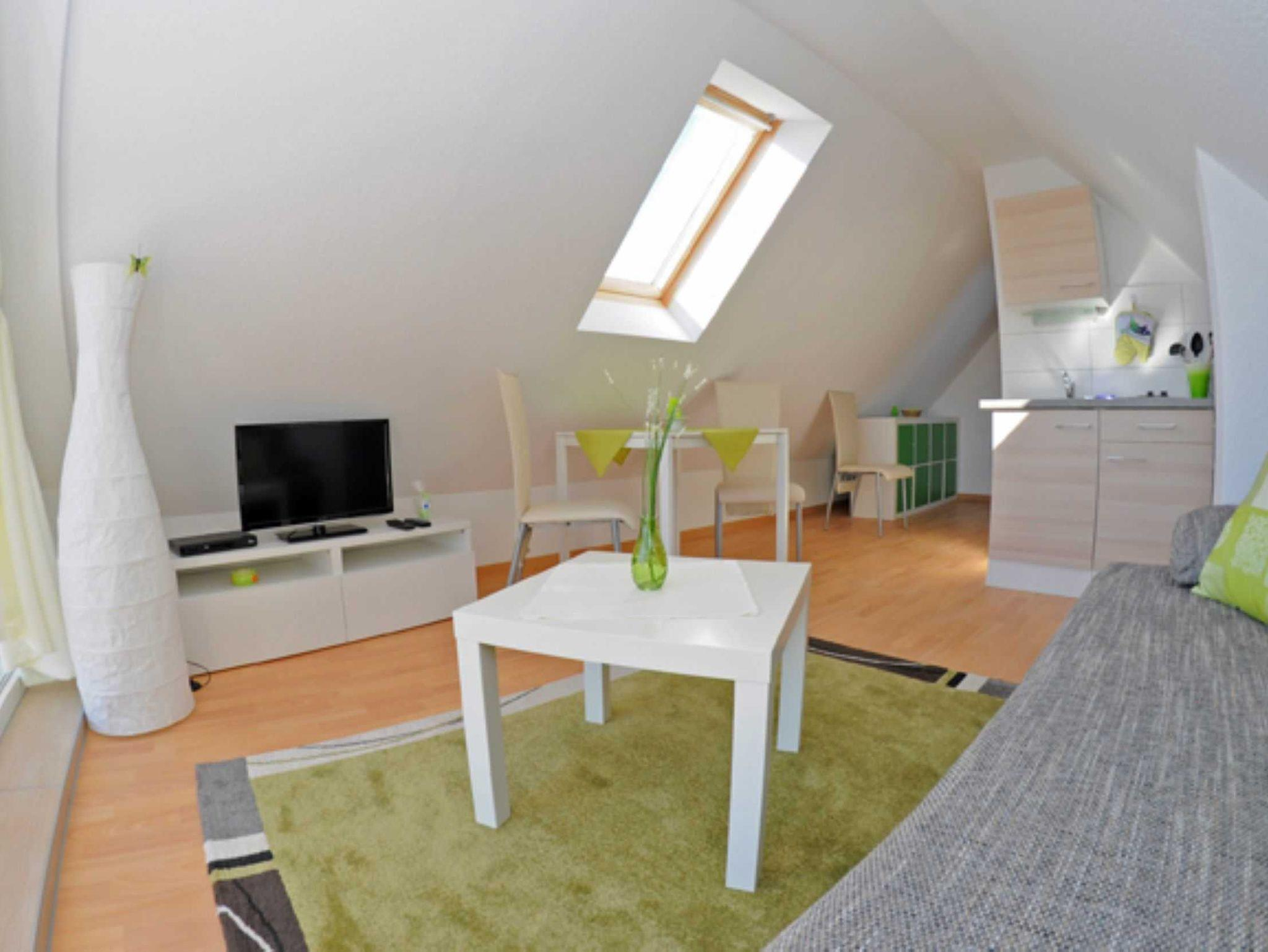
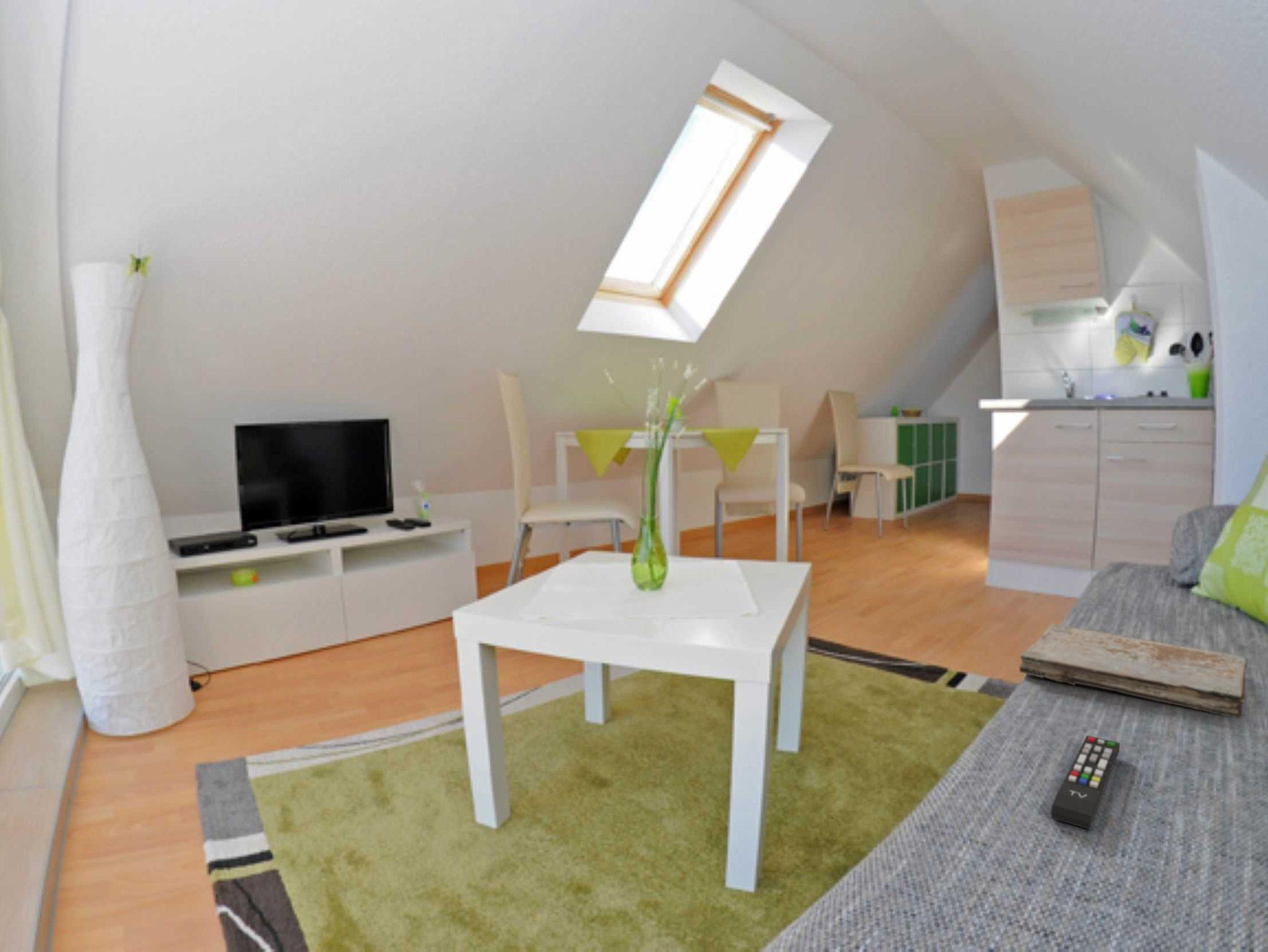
+ book [1018,623,1248,719]
+ remote control [1050,735,1121,830]
